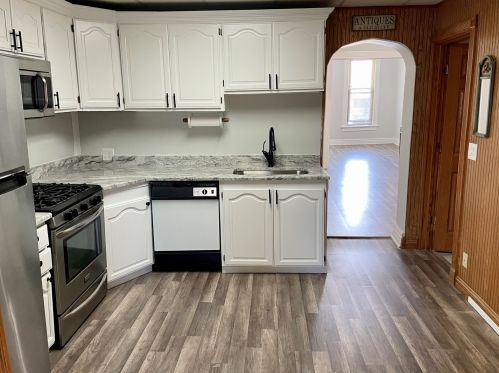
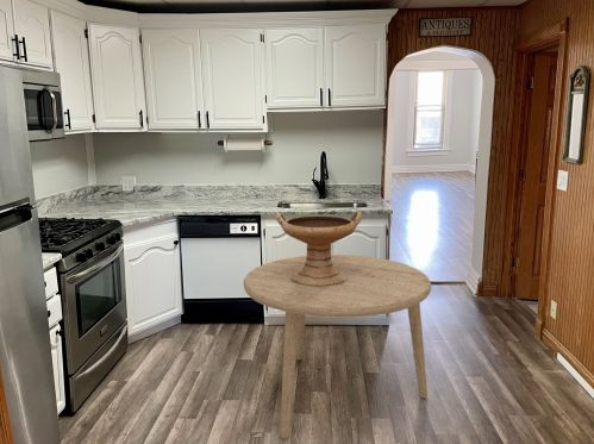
+ dining table [243,254,432,440]
+ decorative bowl [275,211,364,286]
